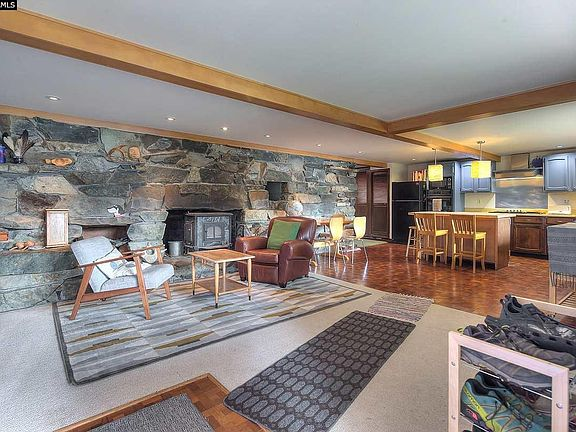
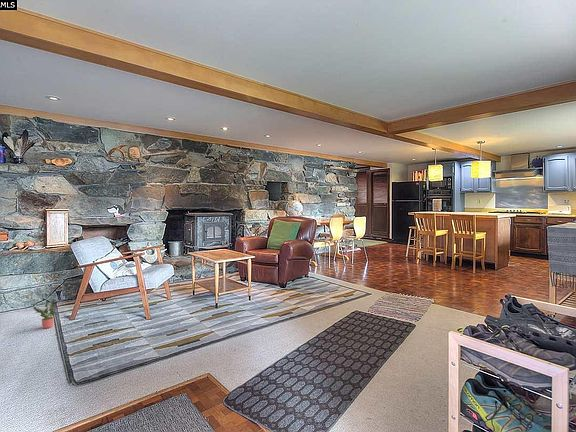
+ potted plant [32,298,56,329]
